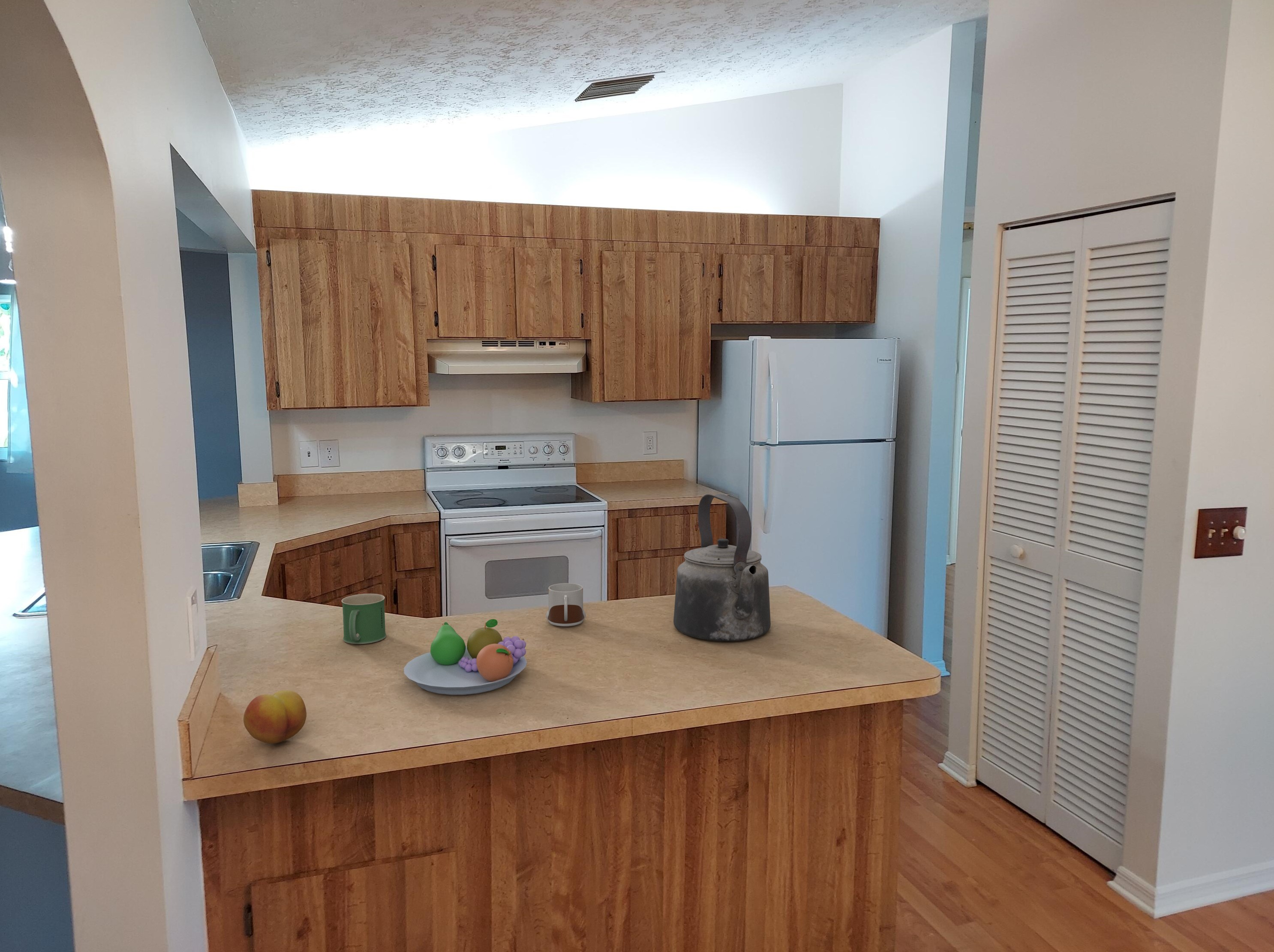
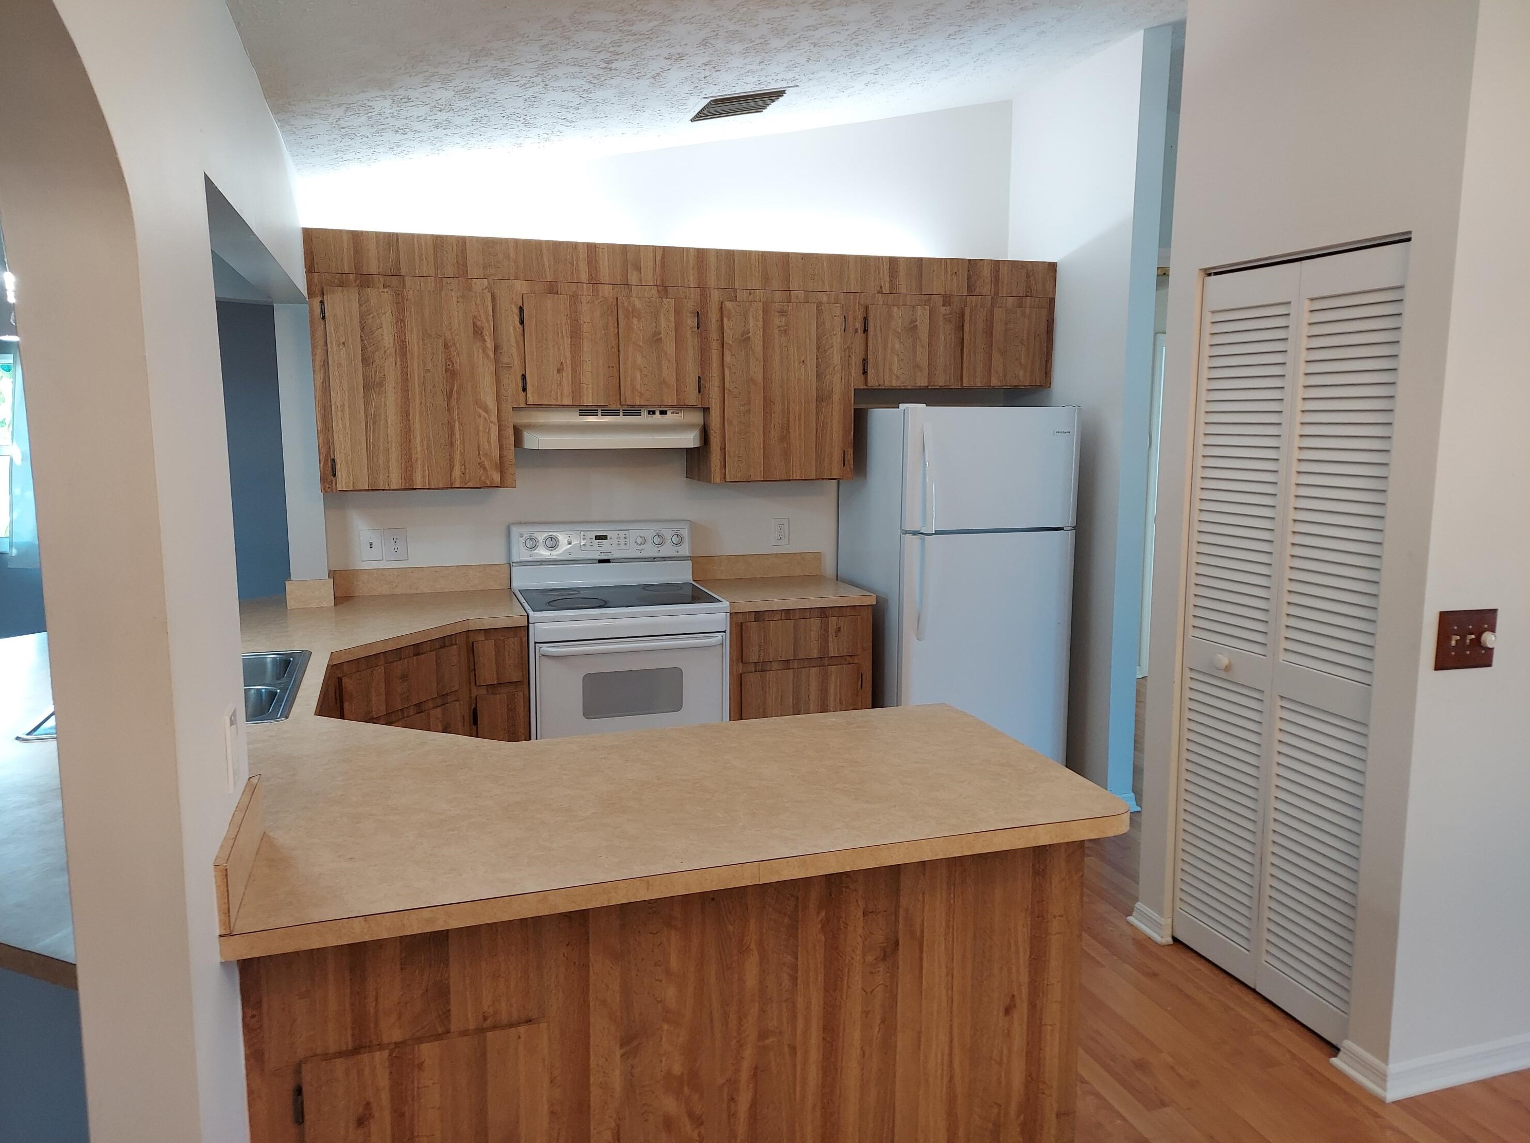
- mug [546,583,586,627]
- kettle [673,493,771,642]
- mug [341,593,387,644]
- fruit bowl [403,619,527,695]
- fruit [243,690,307,744]
